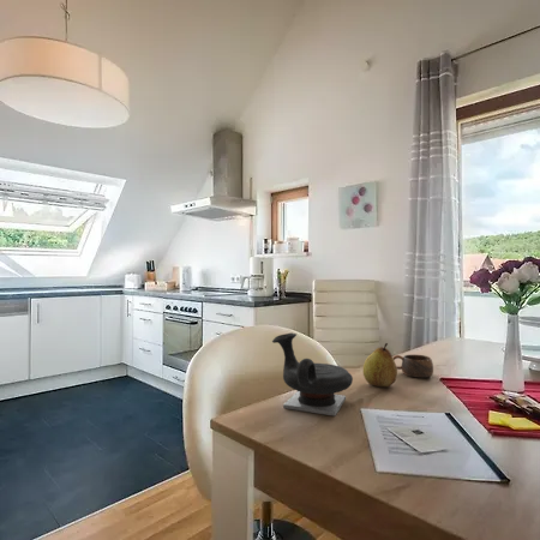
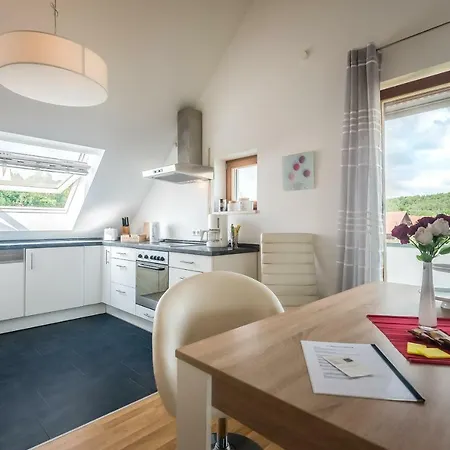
- fruit [361,342,398,388]
- teapot [271,331,354,418]
- cup [392,354,434,379]
